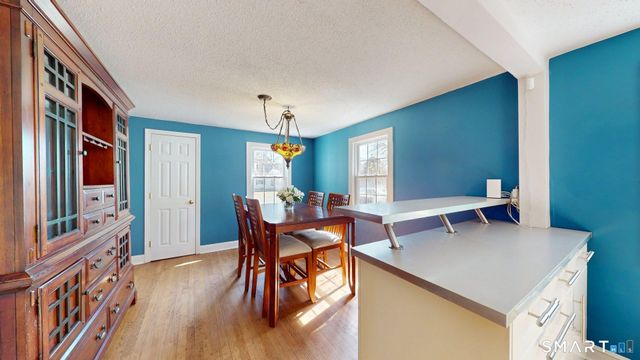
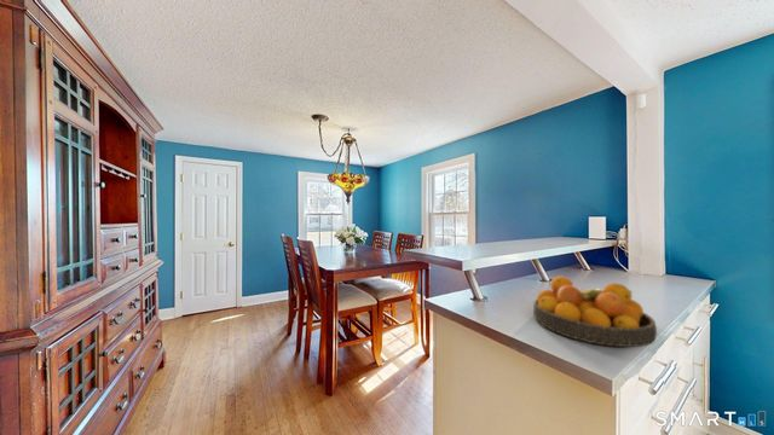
+ fruit bowl [532,276,658,348]
